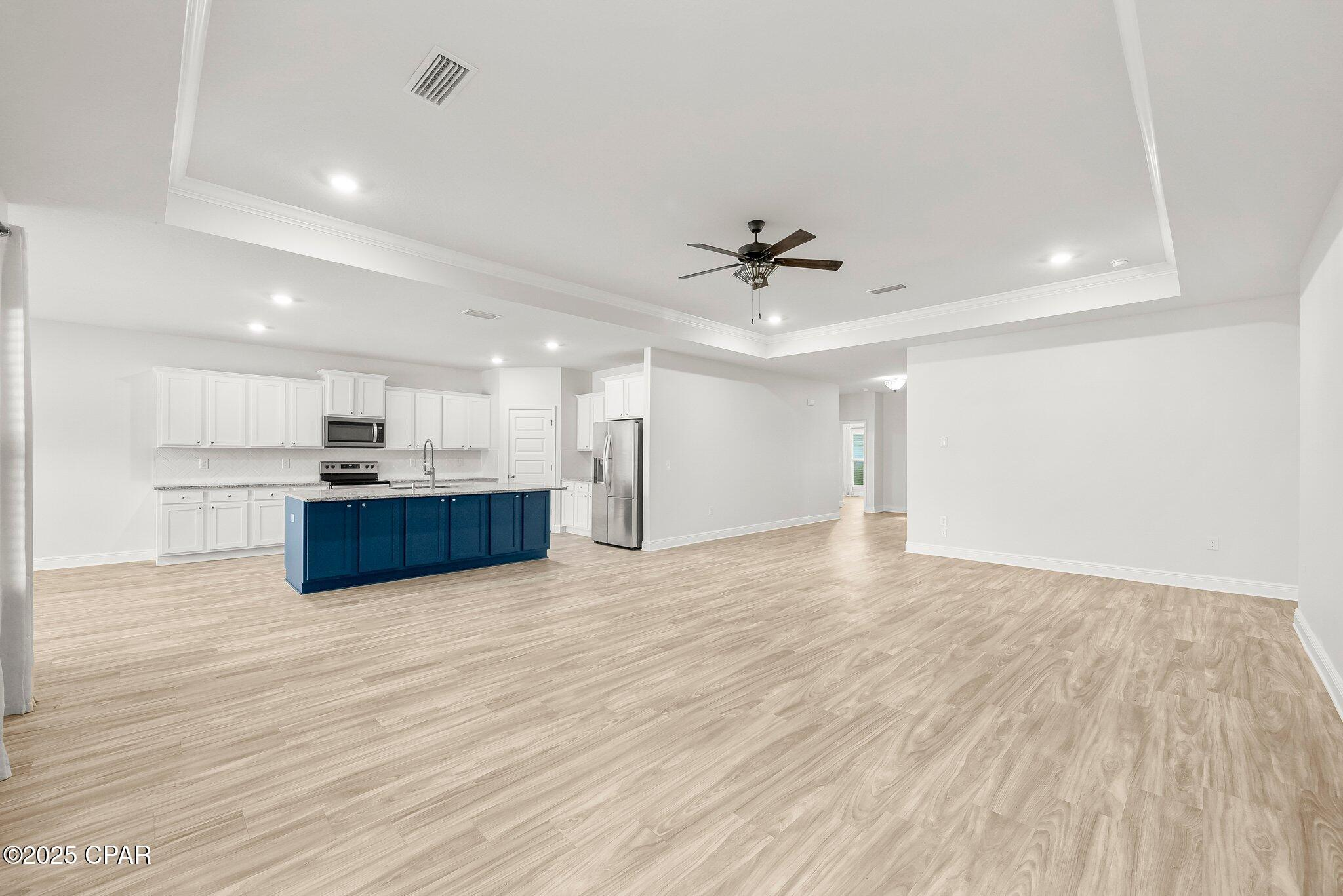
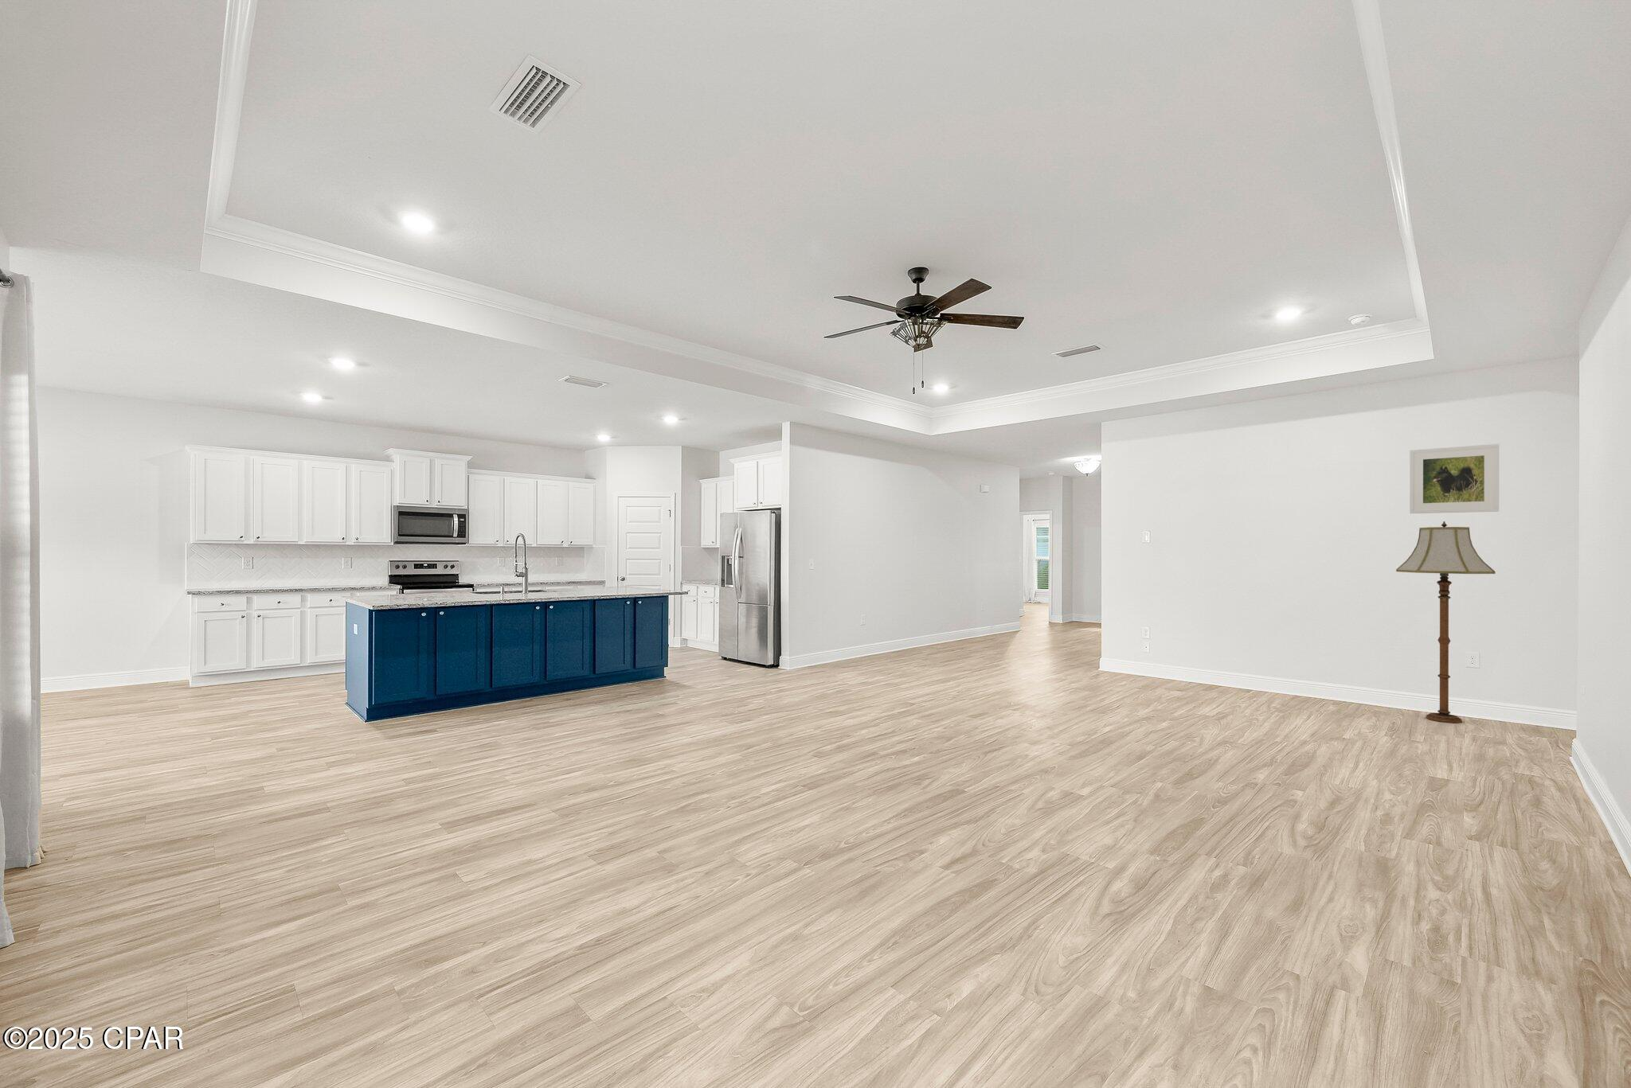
+ floor lamp [1395,521,1496,724]
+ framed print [1409,443,1500,514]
